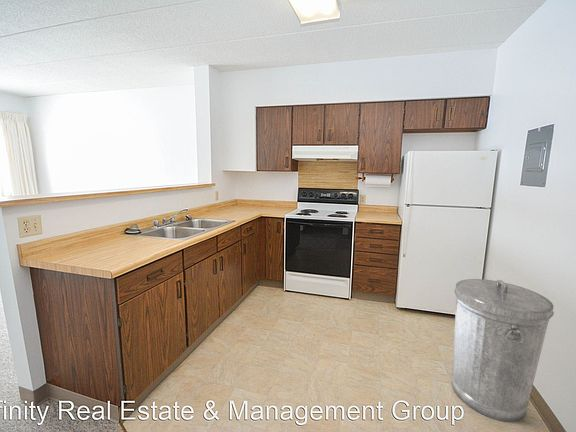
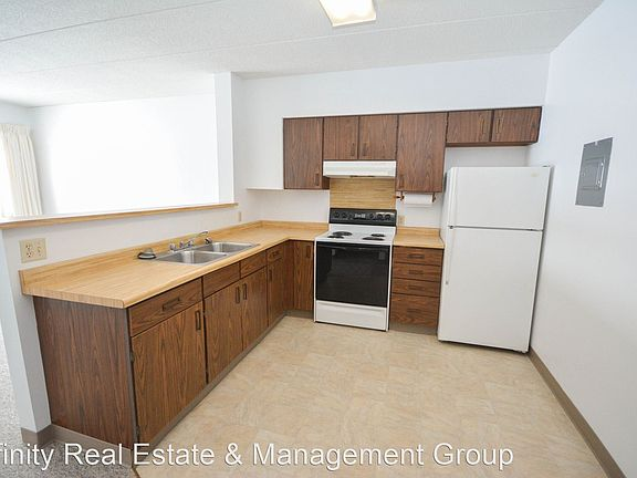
- trash can [451,278,555,423]
